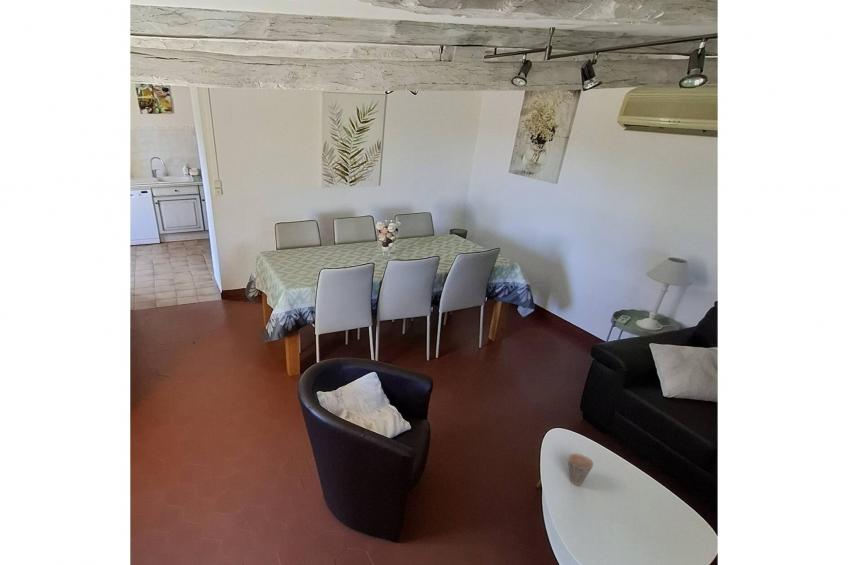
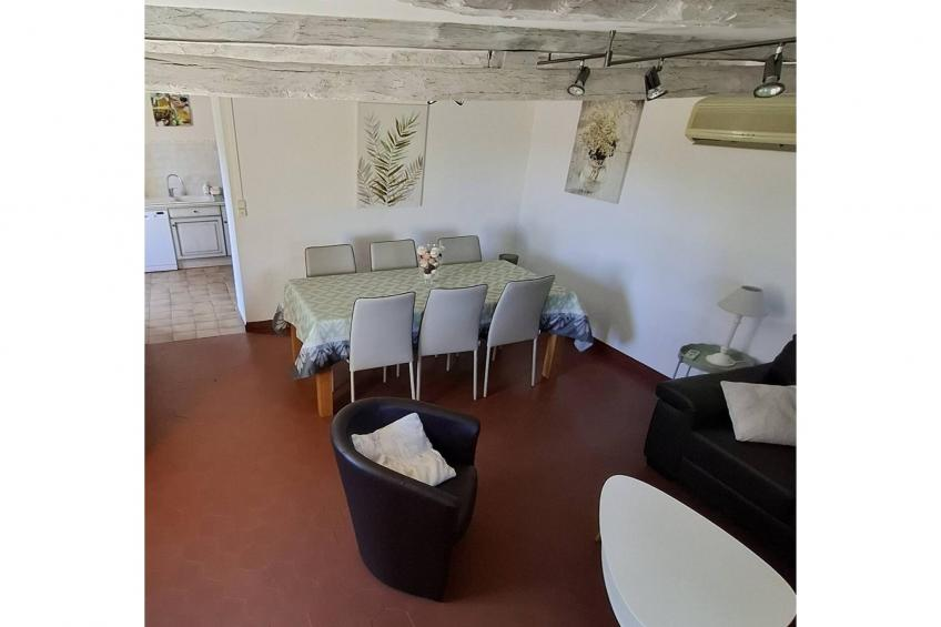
- cup [566,452,594,486]
